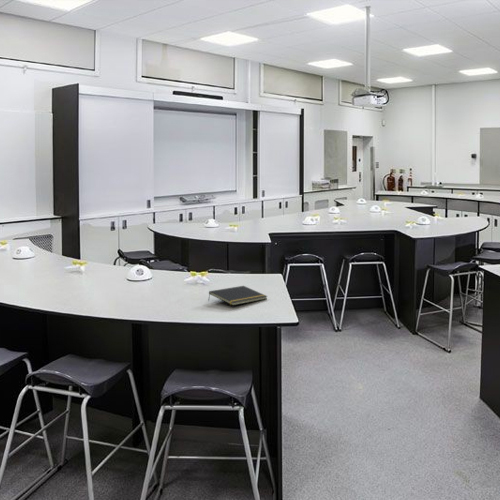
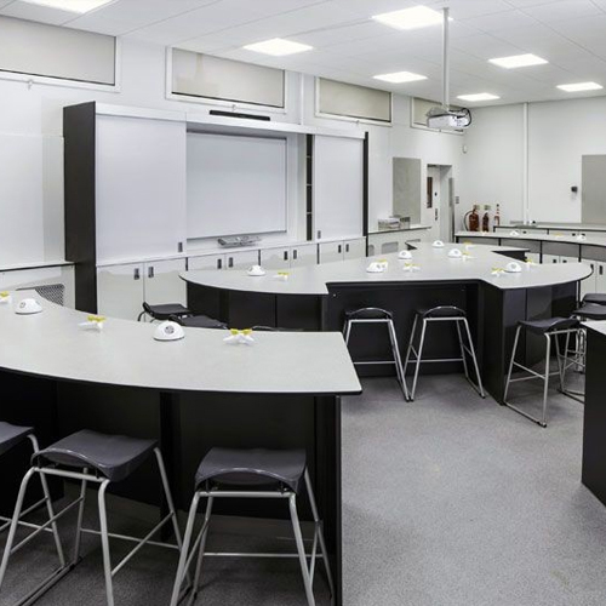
- notepad [207,285,268,306]
